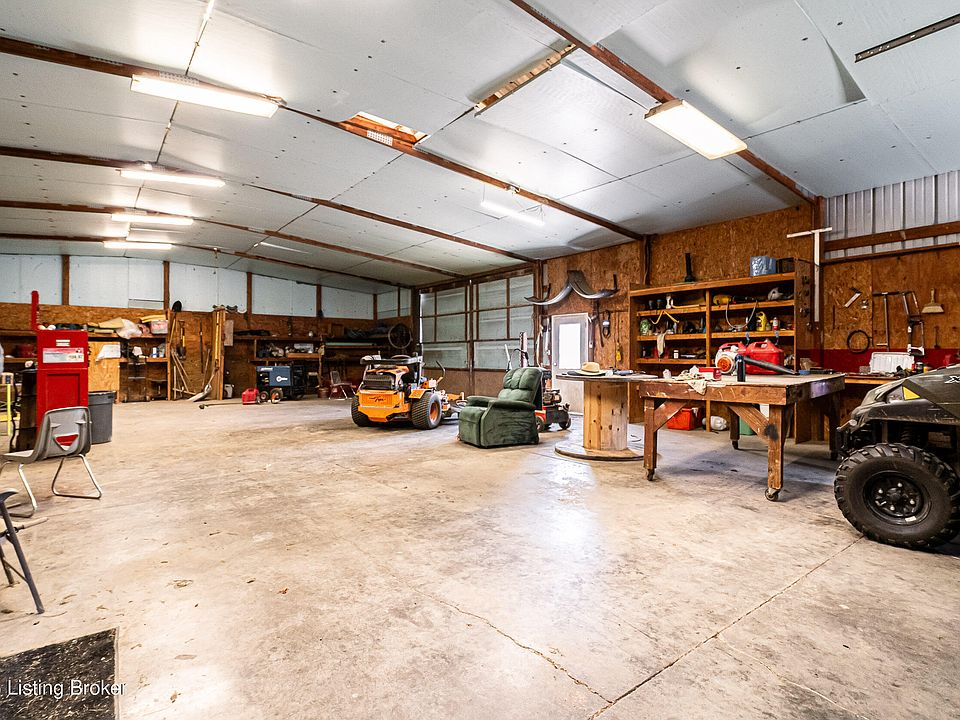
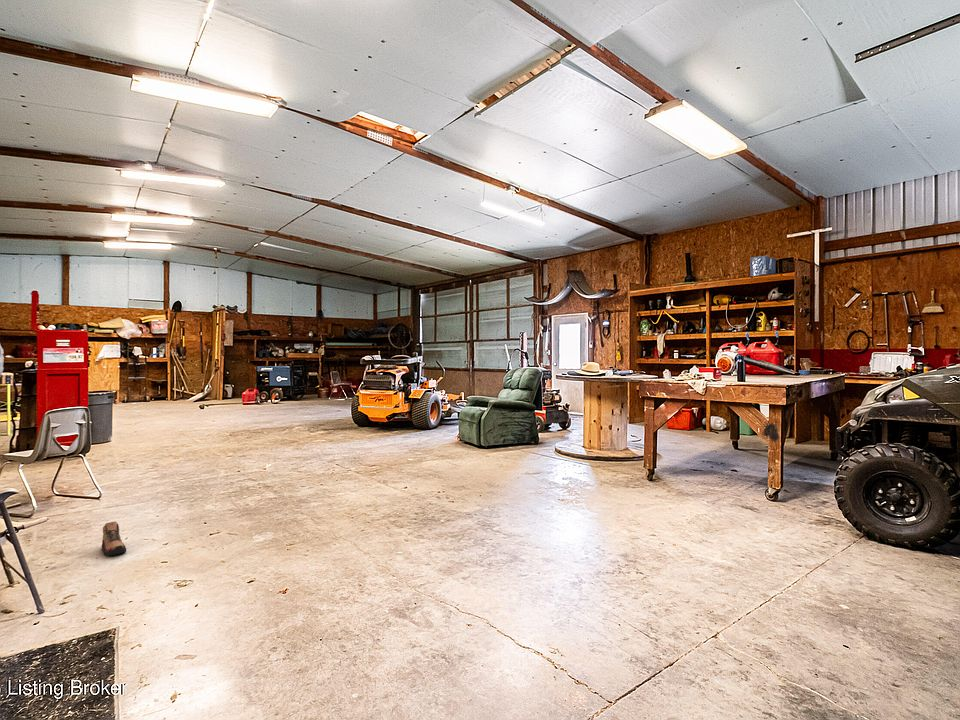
+ shoe [101,521,127,557]
